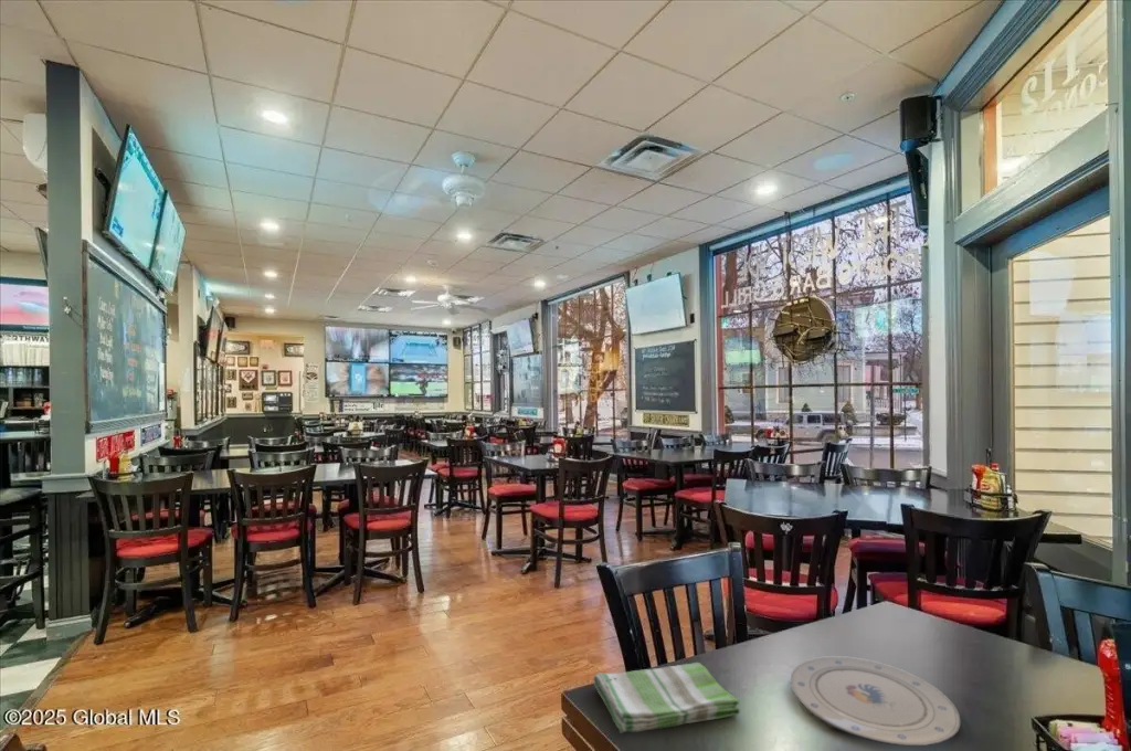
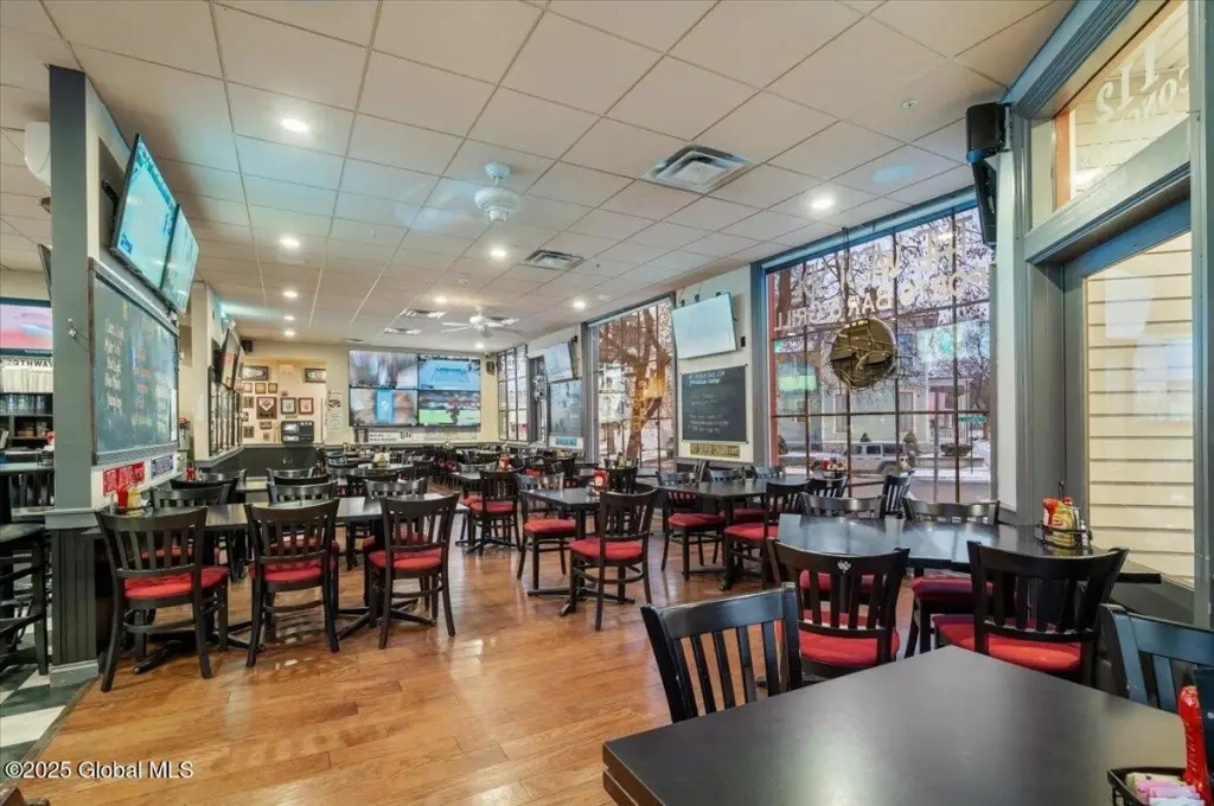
- dish towel [592,662,741,734]
- plate [789,655,961,747]
